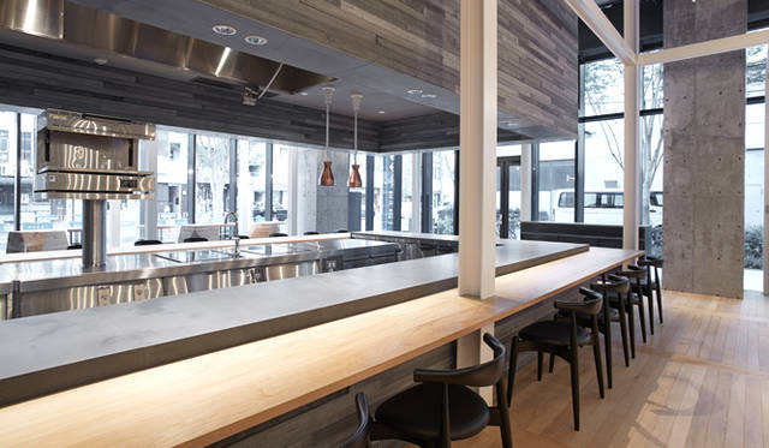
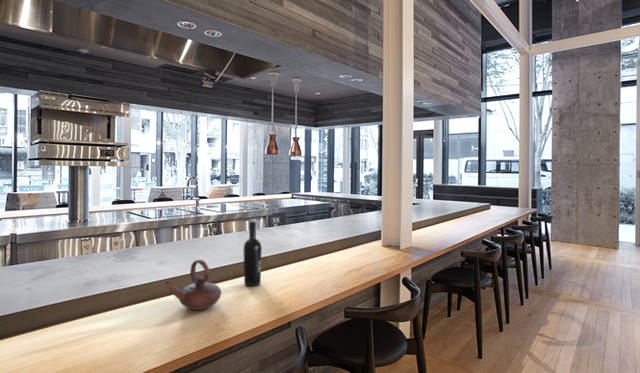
+ wine bottle [242,220,263,287]
+ teapot [164,258,222,311]
